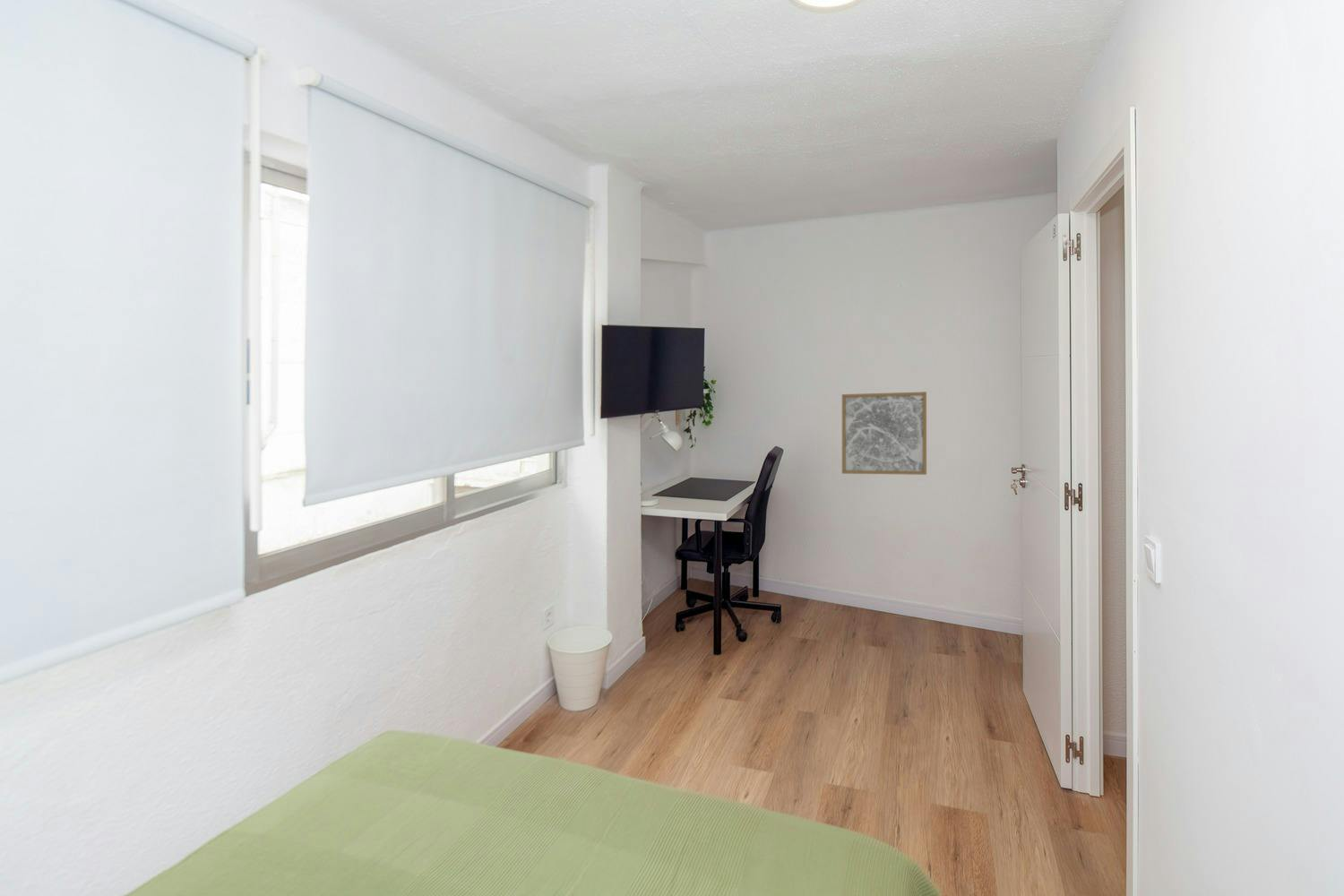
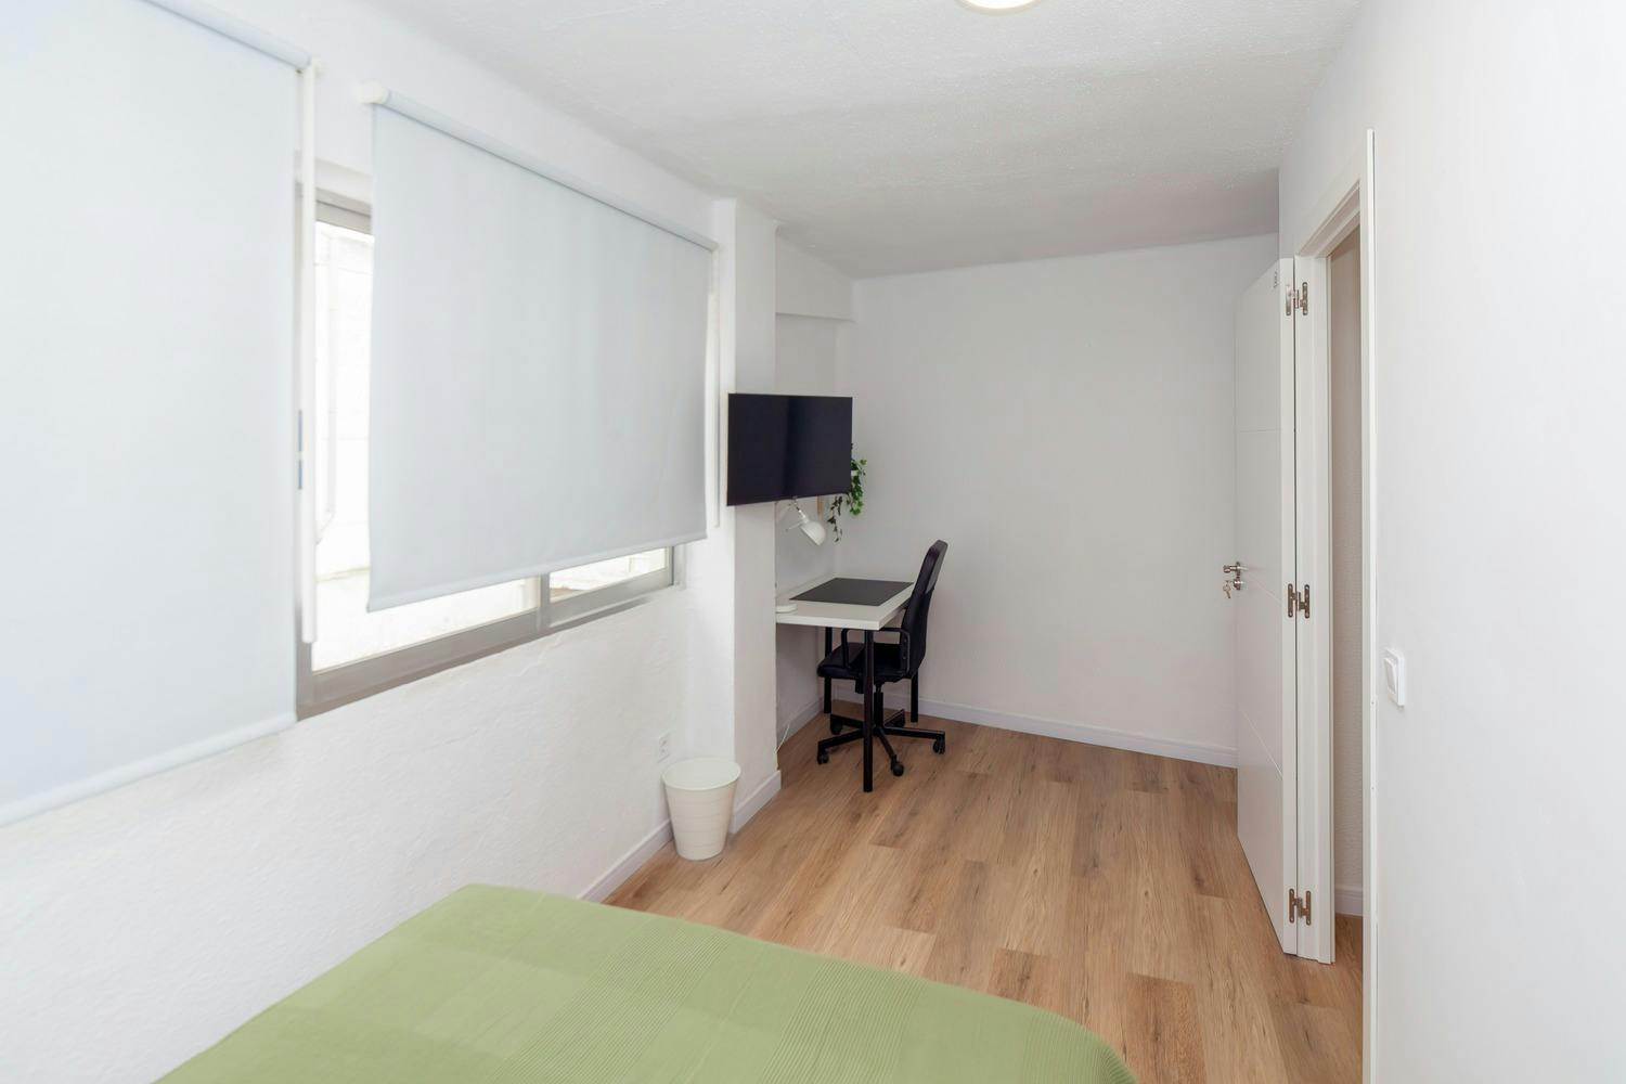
- wall art [841,391,927,476]
